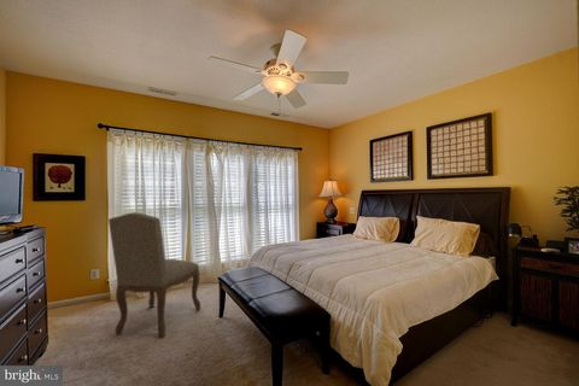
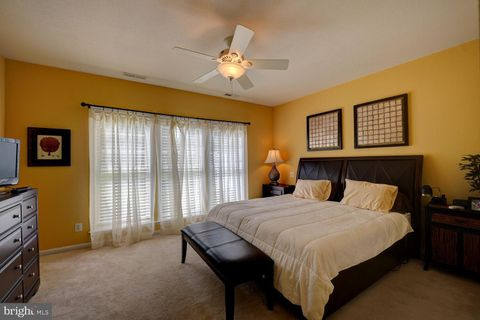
- chair [107,211,201,339]
